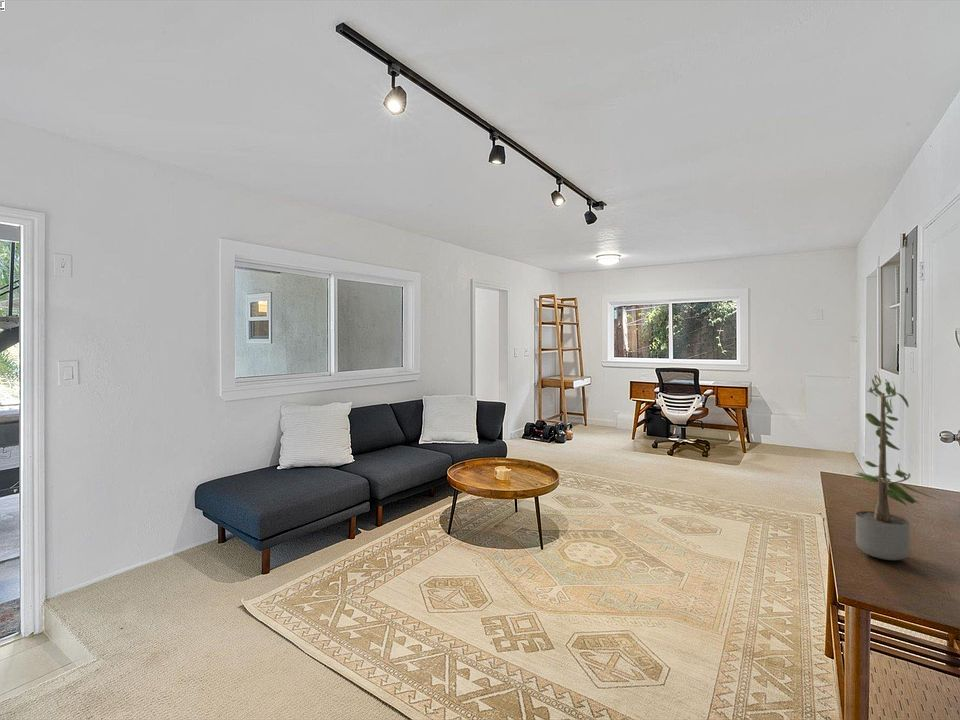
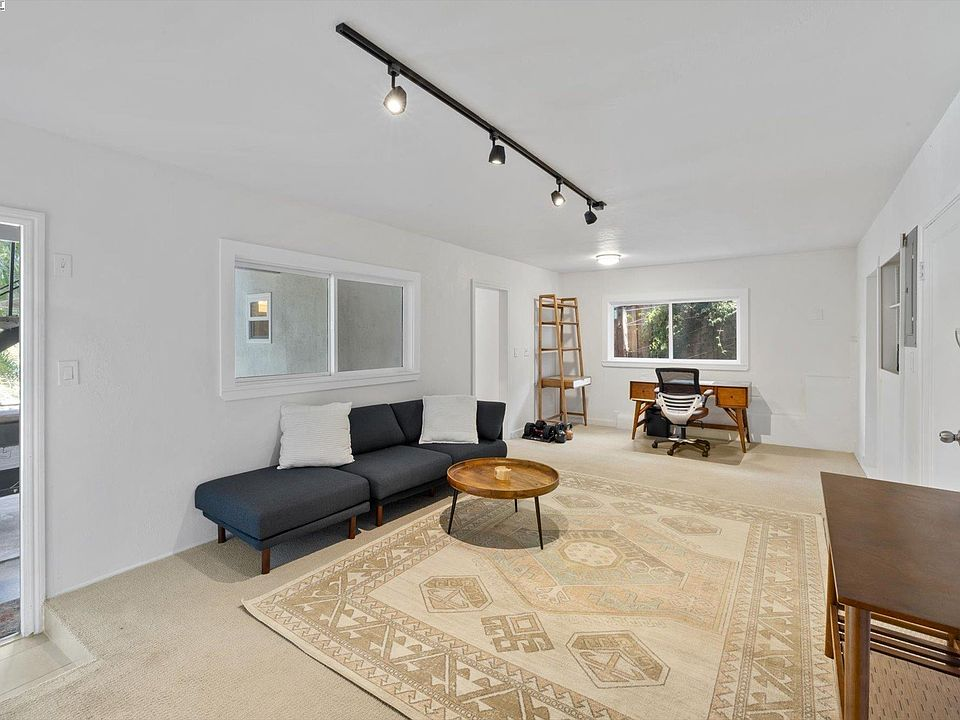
- potted plant [853,370,937,561]
